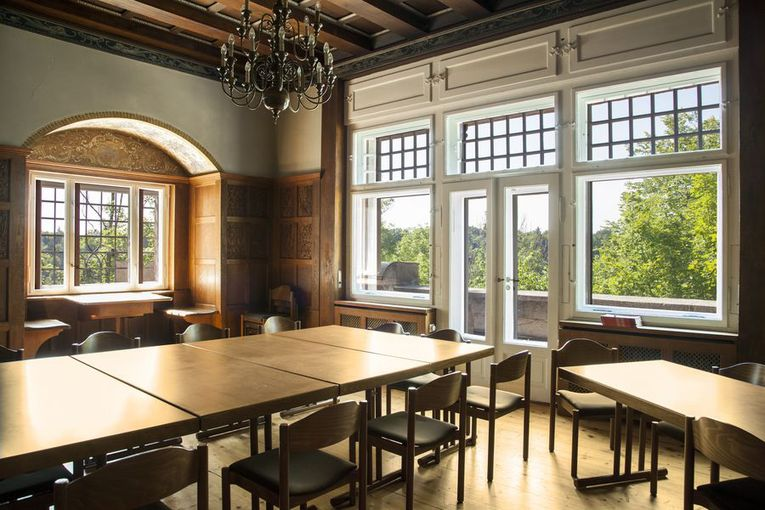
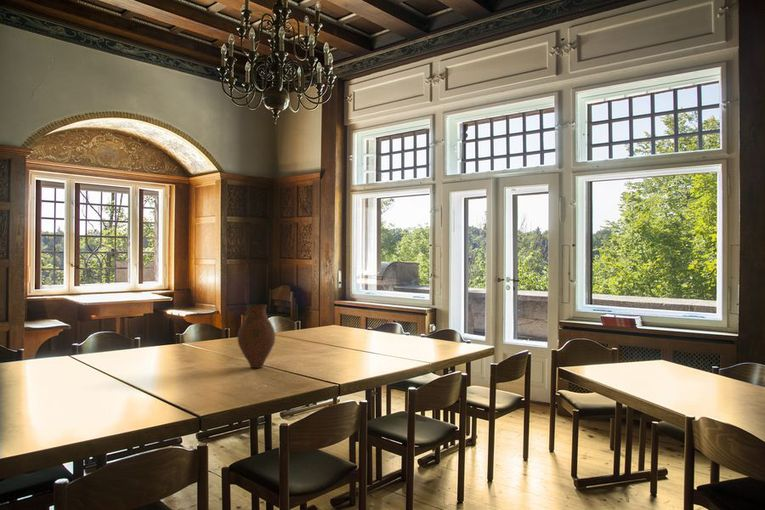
+ vase [236,303,276,369]
